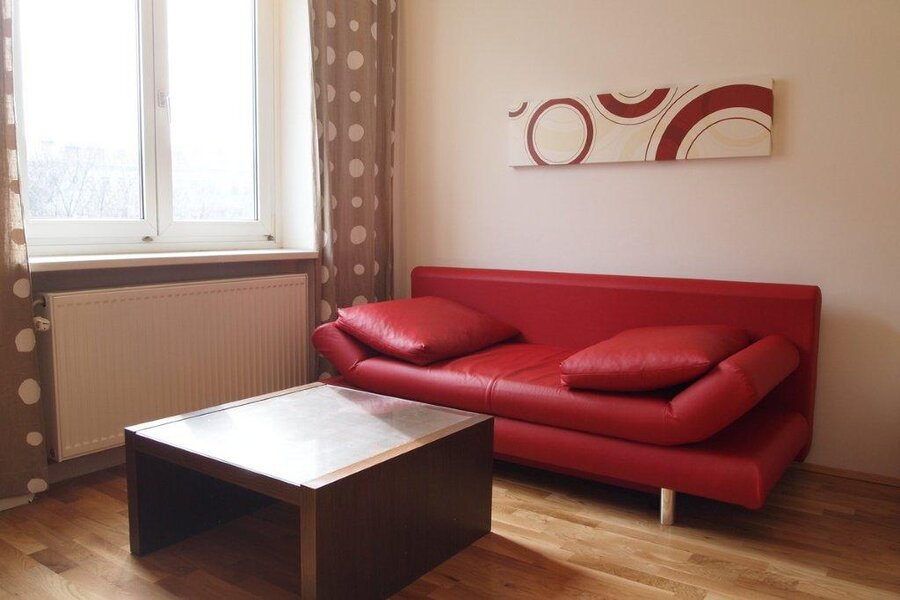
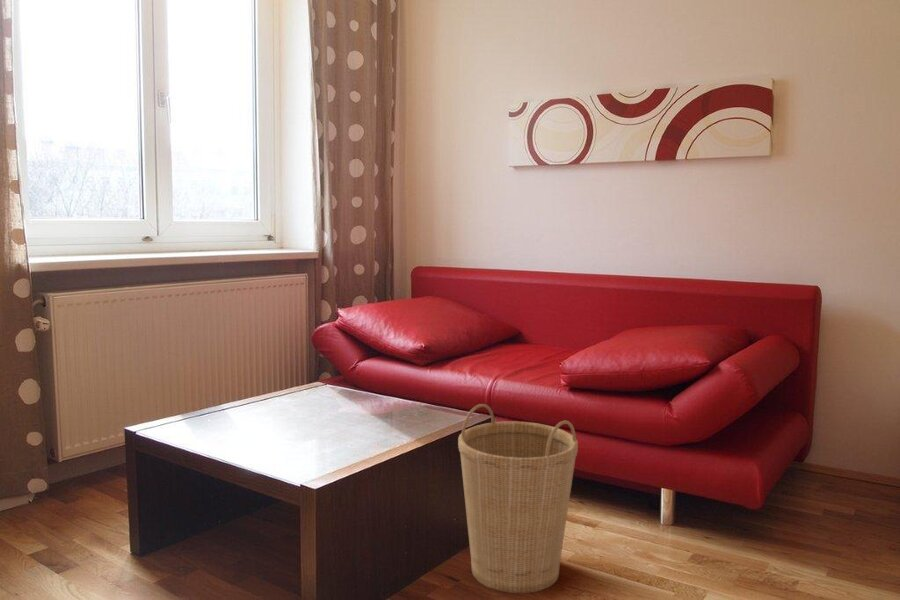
+ basket [457,403,579,594]
